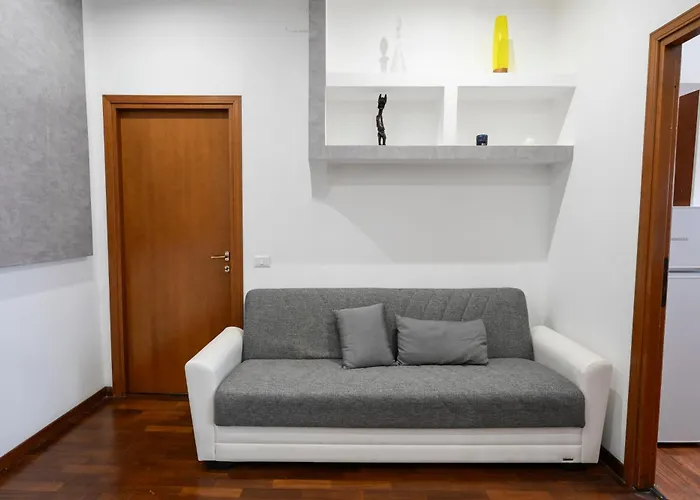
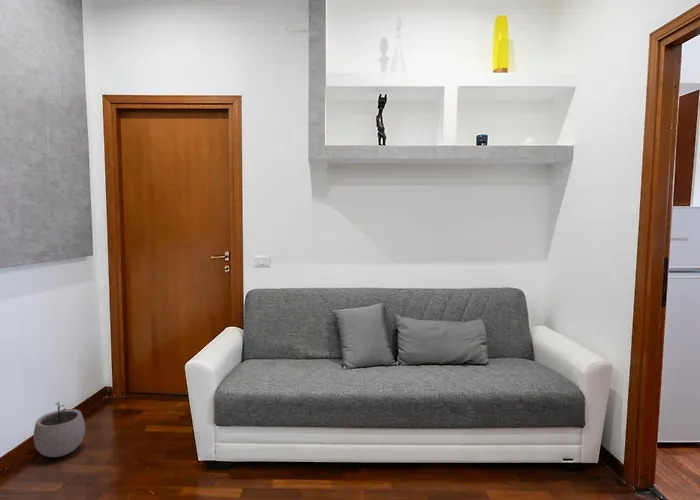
+ plant pot [33,401,86,458]
